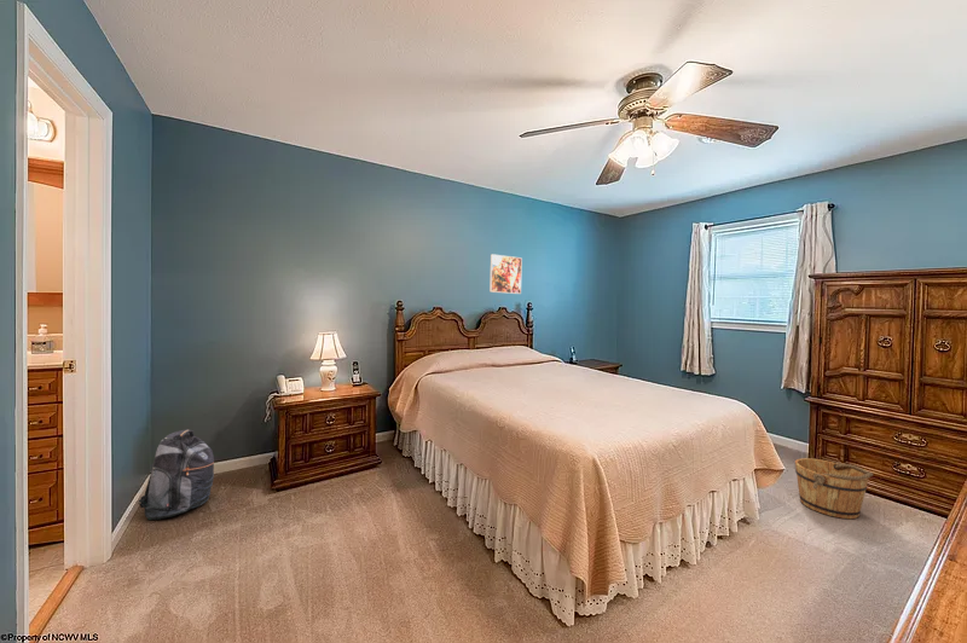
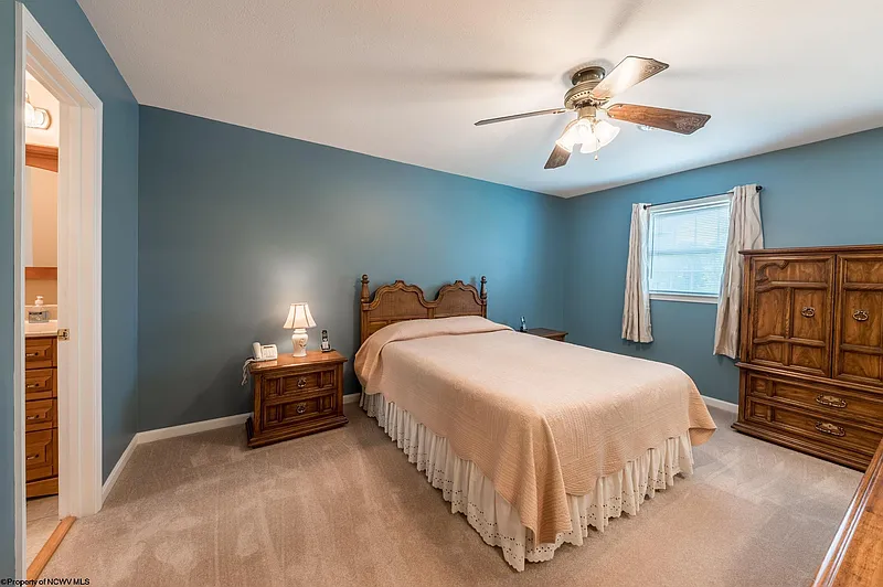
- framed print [488,253,523,295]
- backpack [137,428,215,521]
- bucket [794,457,874,520]
